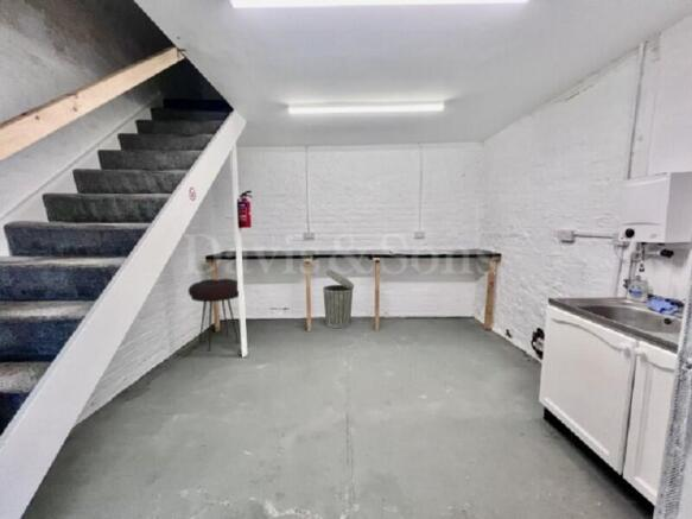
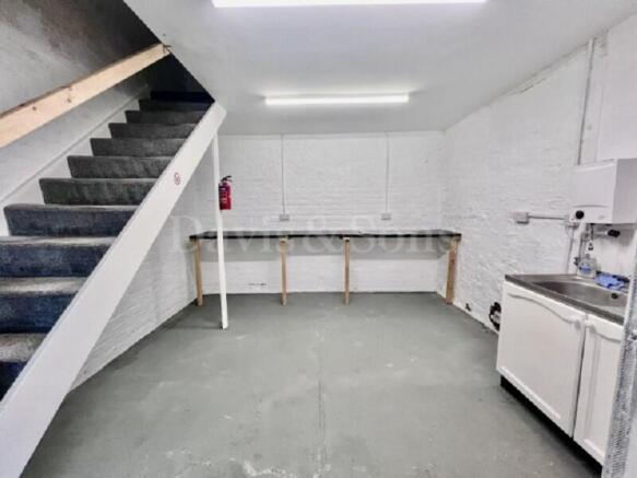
- trash can [322,268,355,329]
- stool [188,277,240,352]
